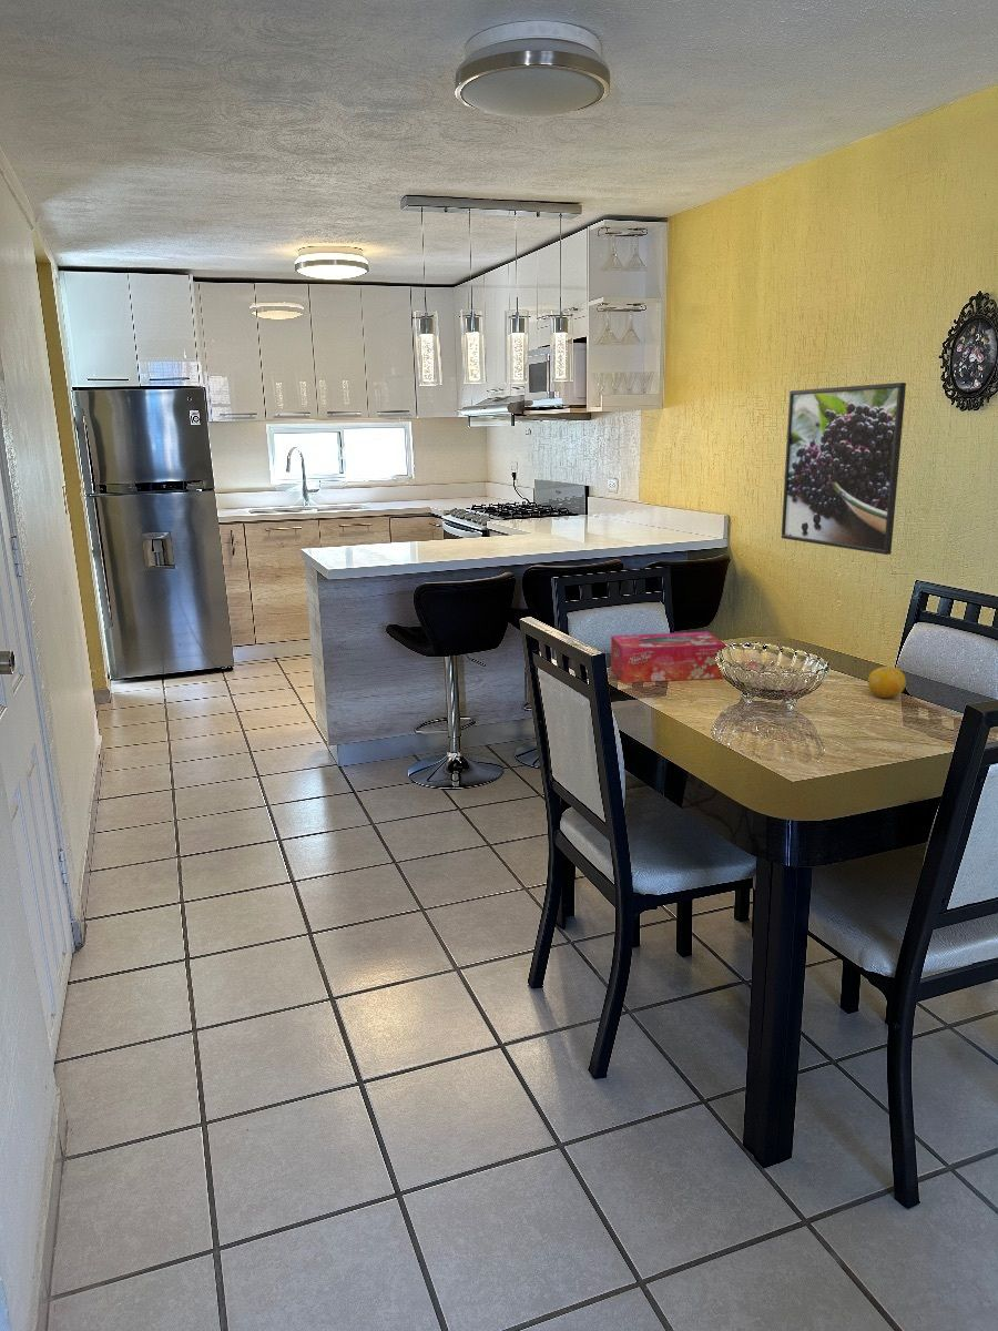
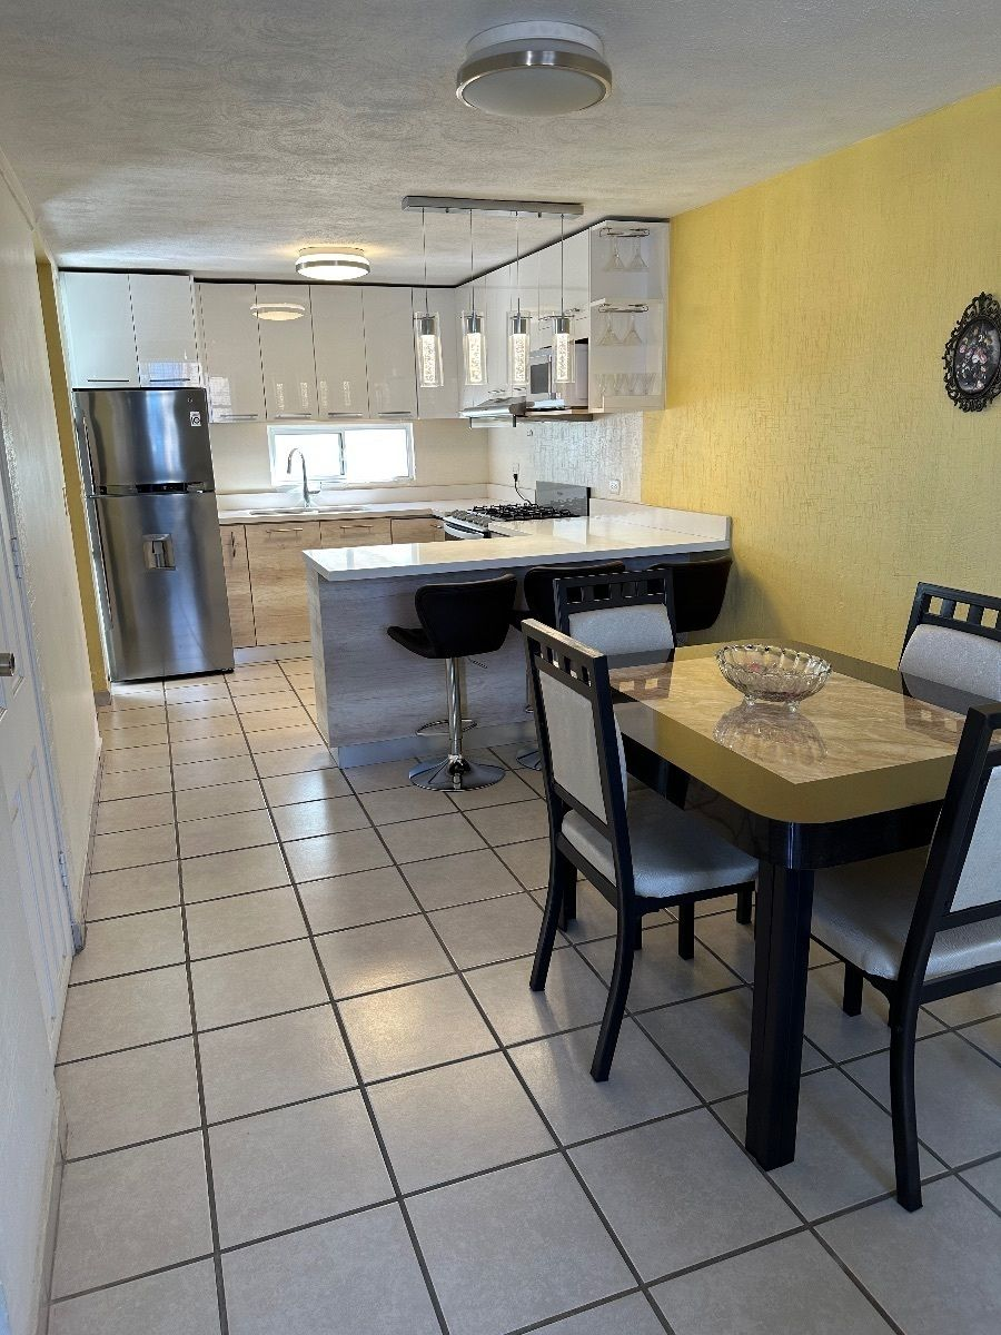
- fruit [867,666,907,699]
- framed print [781,382,907,556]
- tissue box [610,631,726,683]
